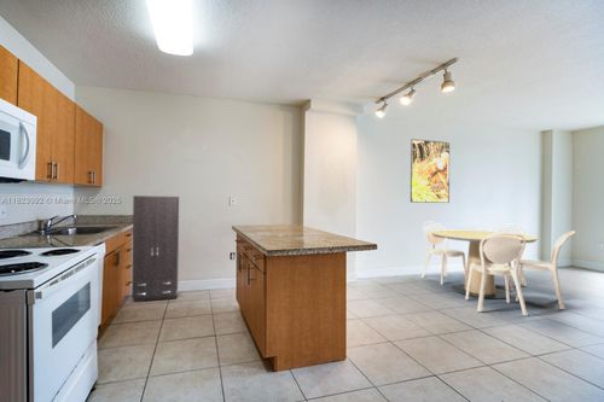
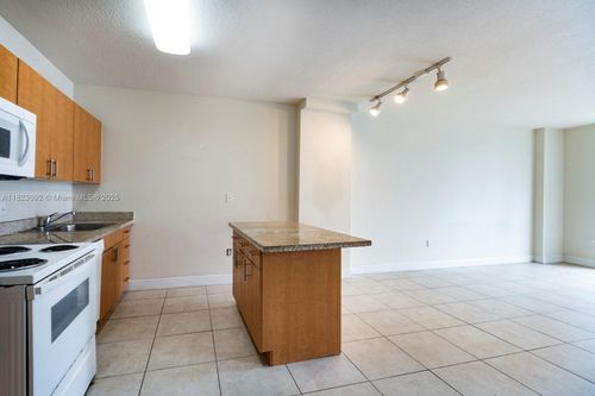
- dining table [420,221,577,316]
- cabinet [130,194,180,303]
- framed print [410,138,451,204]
